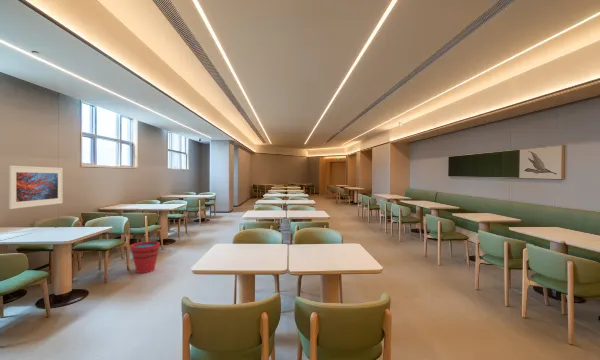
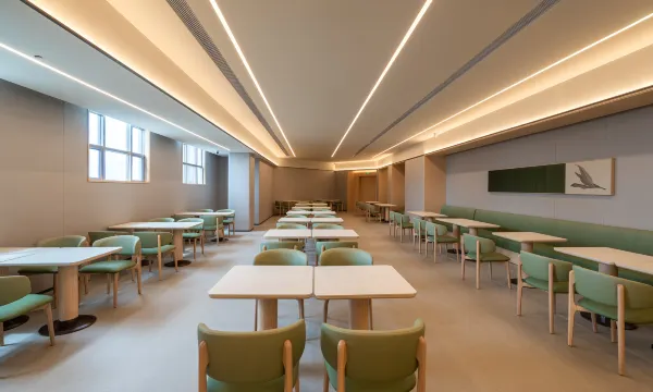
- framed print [8,165,64,210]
- bucket [129,240,161,274]
